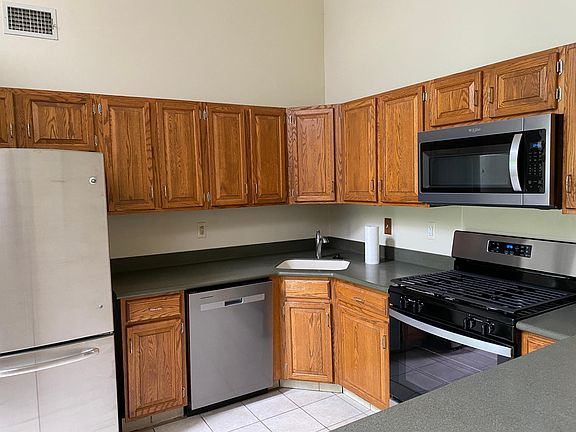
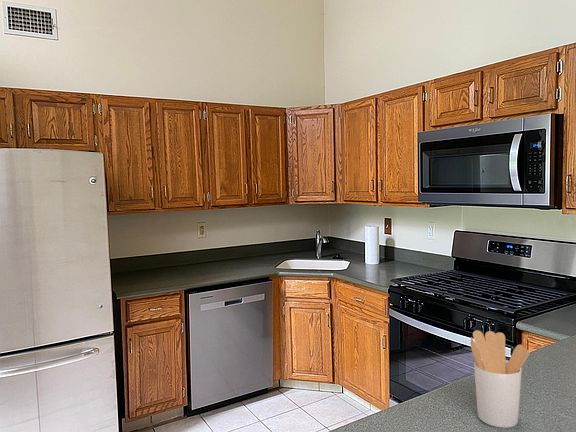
+ utensil holder [470,330,530,429]
